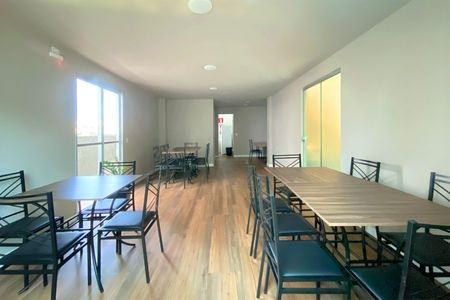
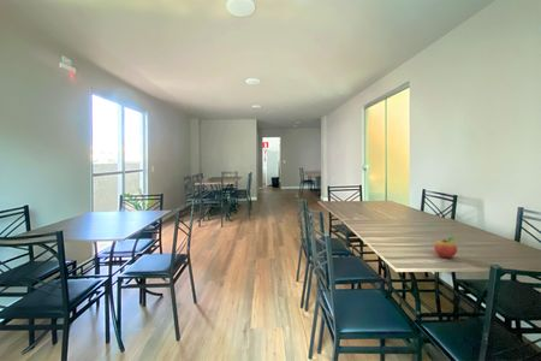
+ fruit [433,236,458,259]
